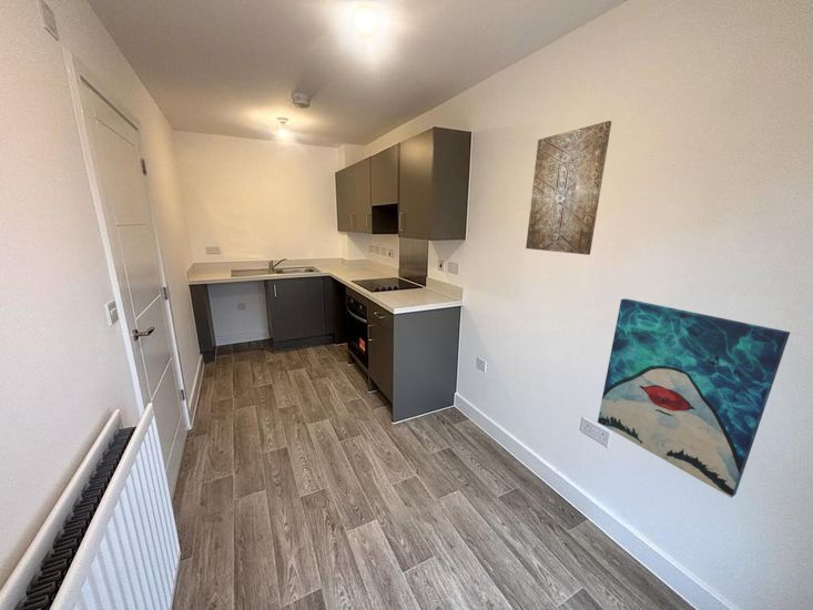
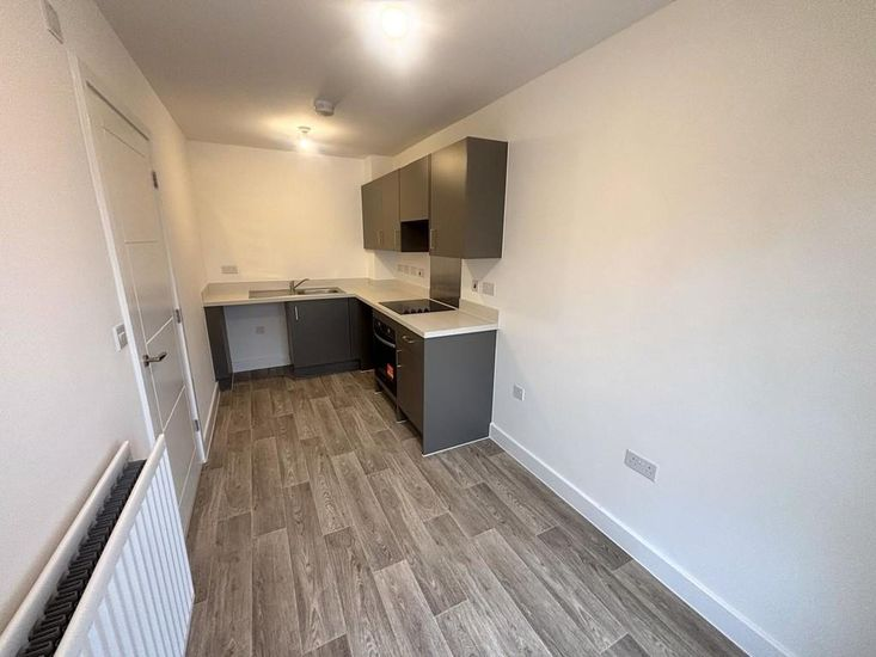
- wall art [597,297,791,499]
- wall art [525,120,612,256]
